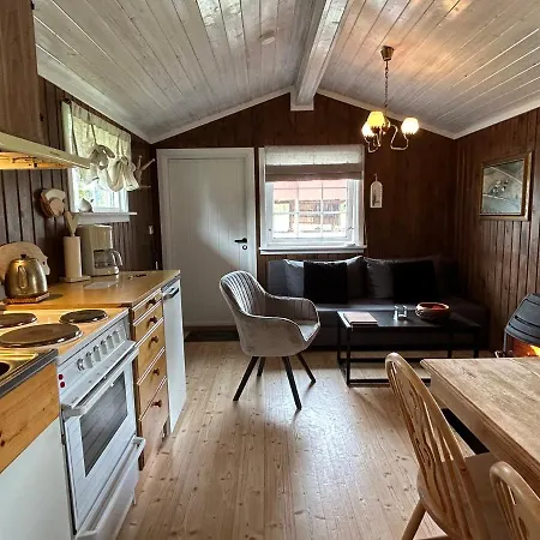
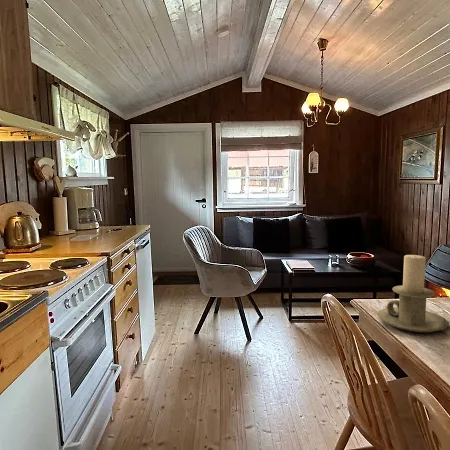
+ candle holder [376,254,450,333]
